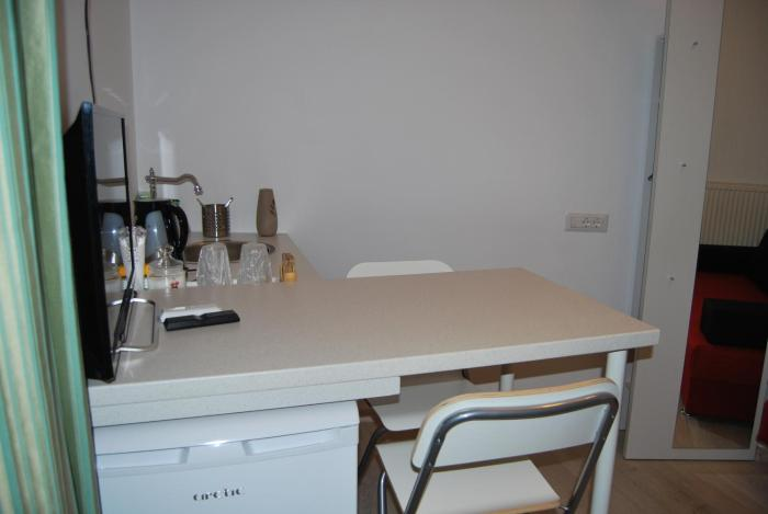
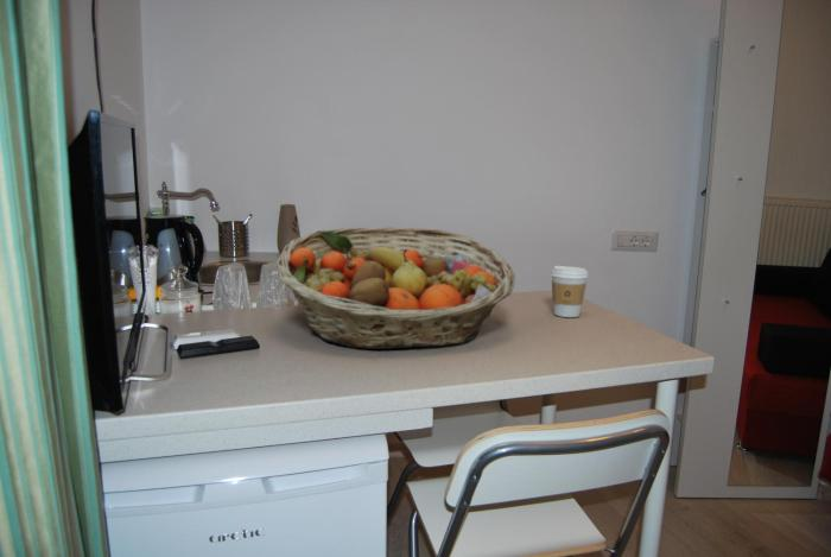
+ coffee cup [550,265,589,318]
+ fruit basket [275,226,516,350]
